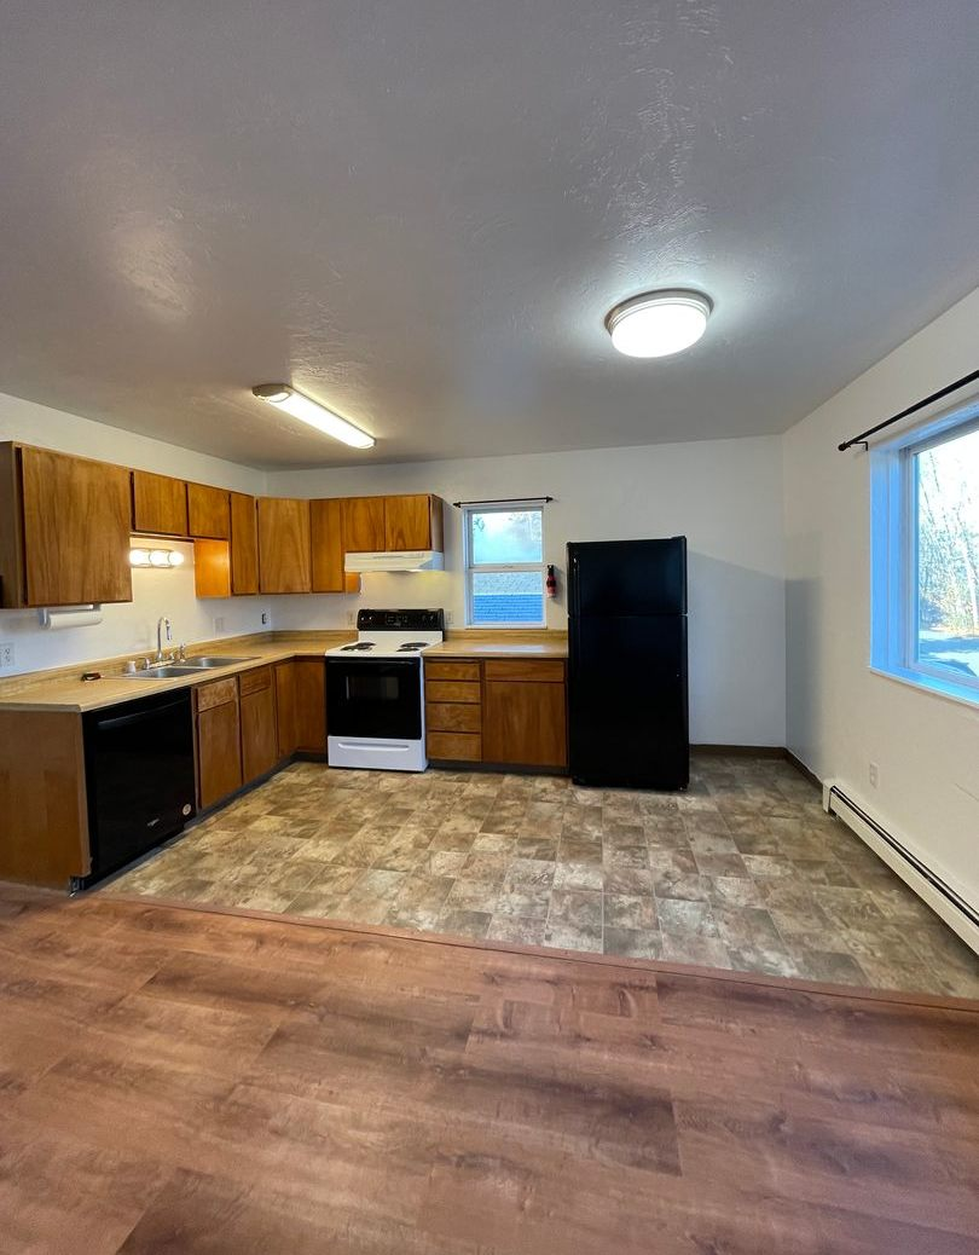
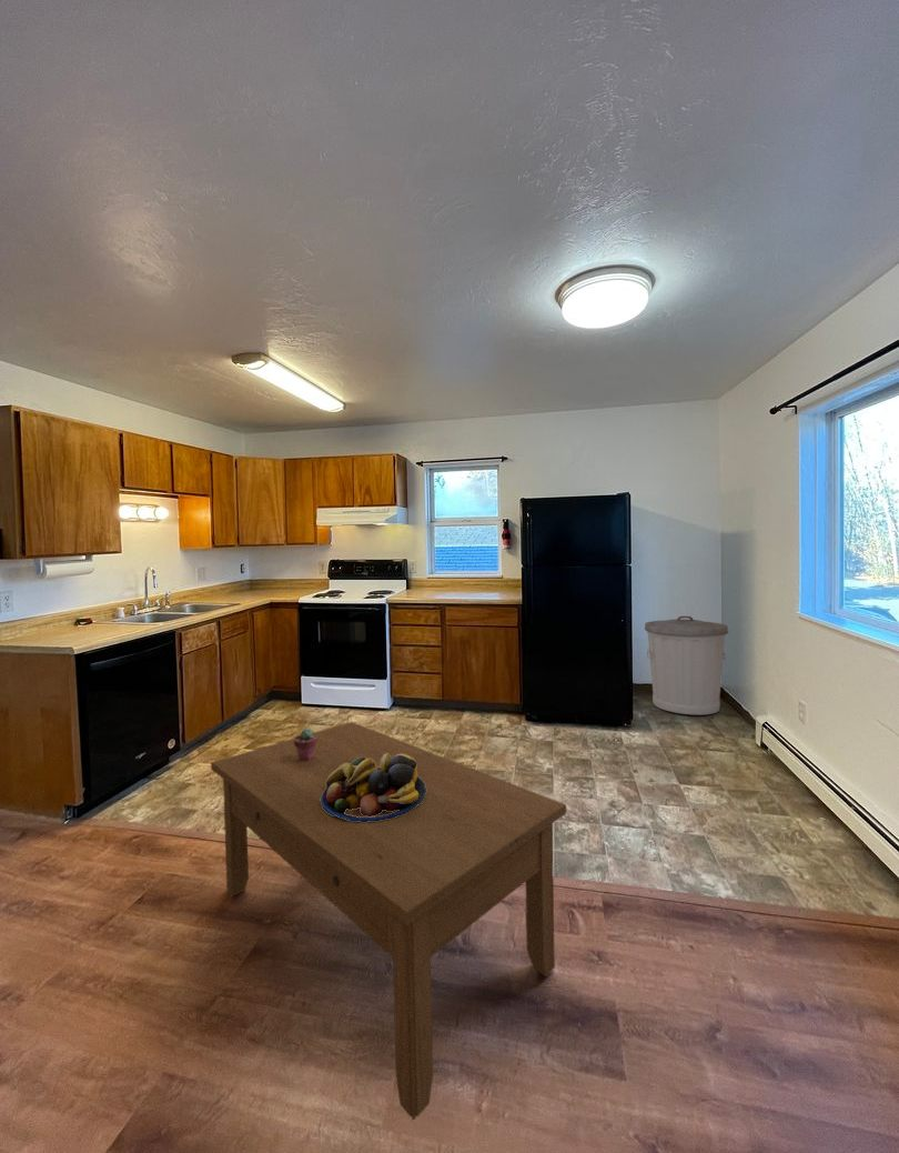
+ potted succulent [293,728,317,761]
+ fruit bowl [321,753,426,822]
+ trash can [644,615,729,716]
+ coffee table [210,721,567,1121]
